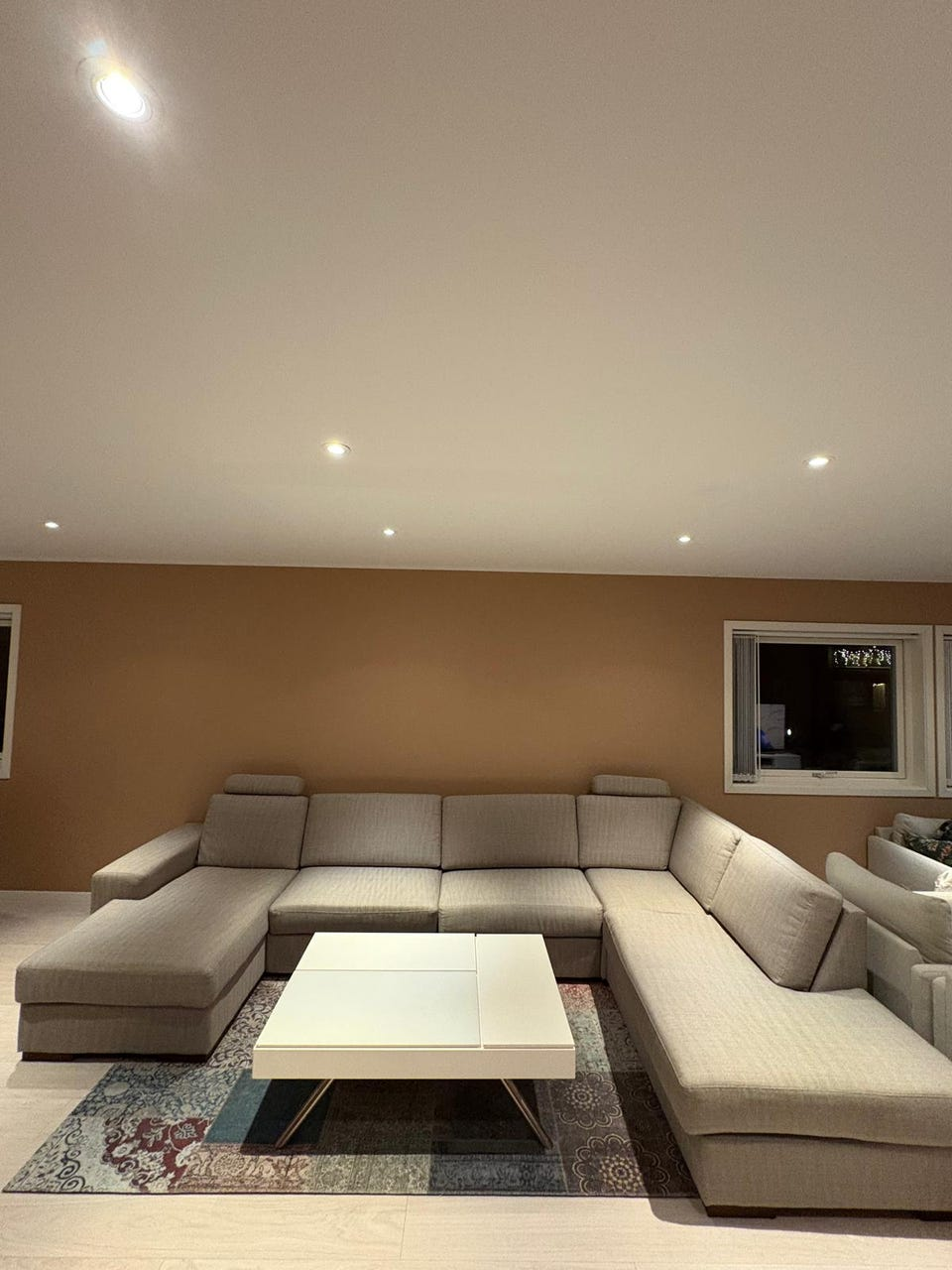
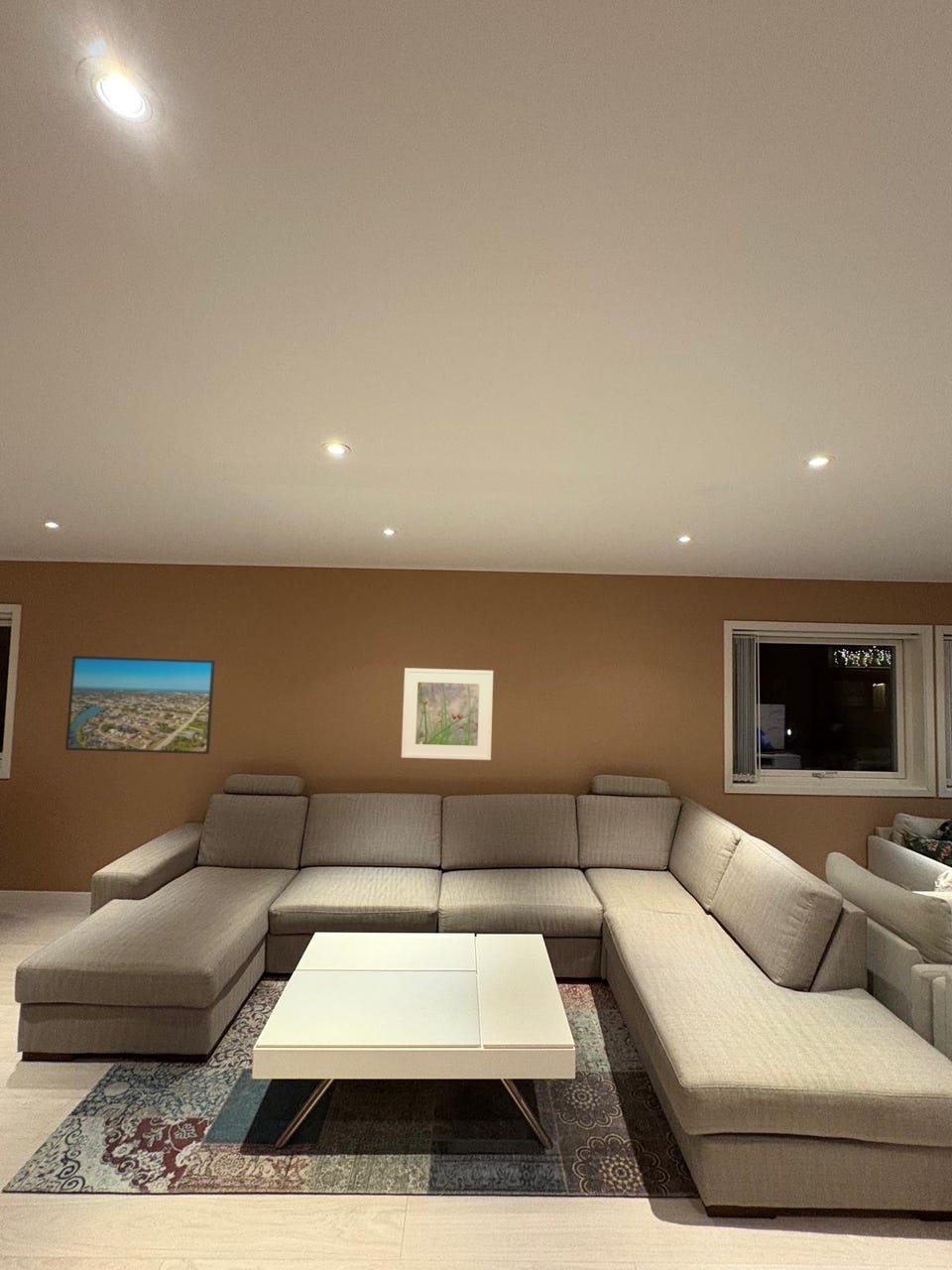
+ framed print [64,655,216,755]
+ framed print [401,667,494,761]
